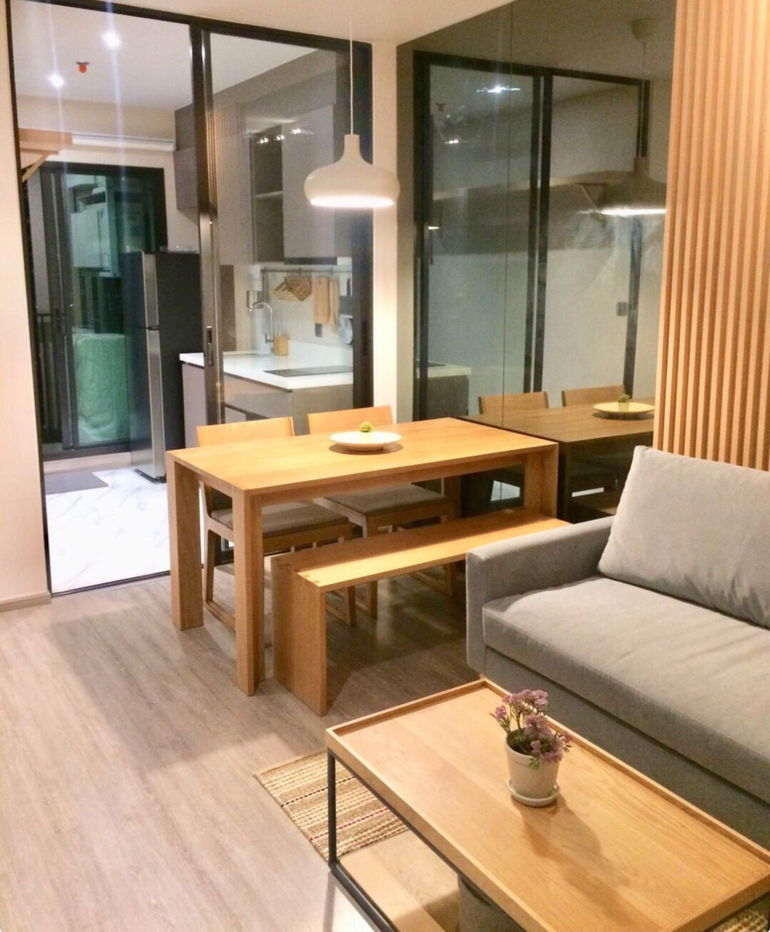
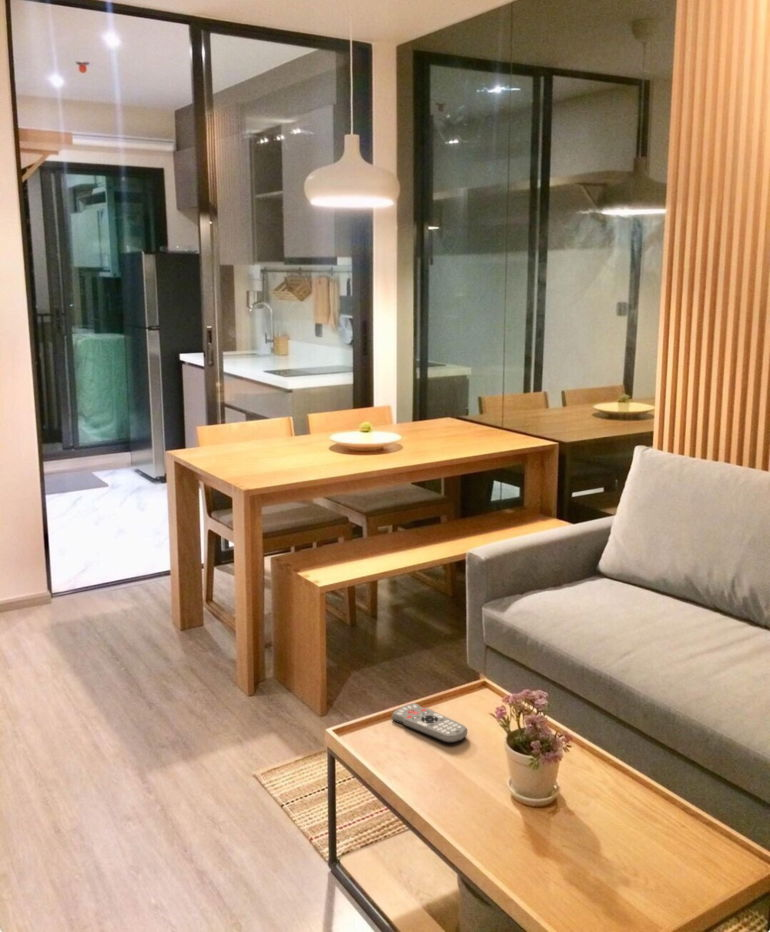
+ remote control [391,702,468,744]
